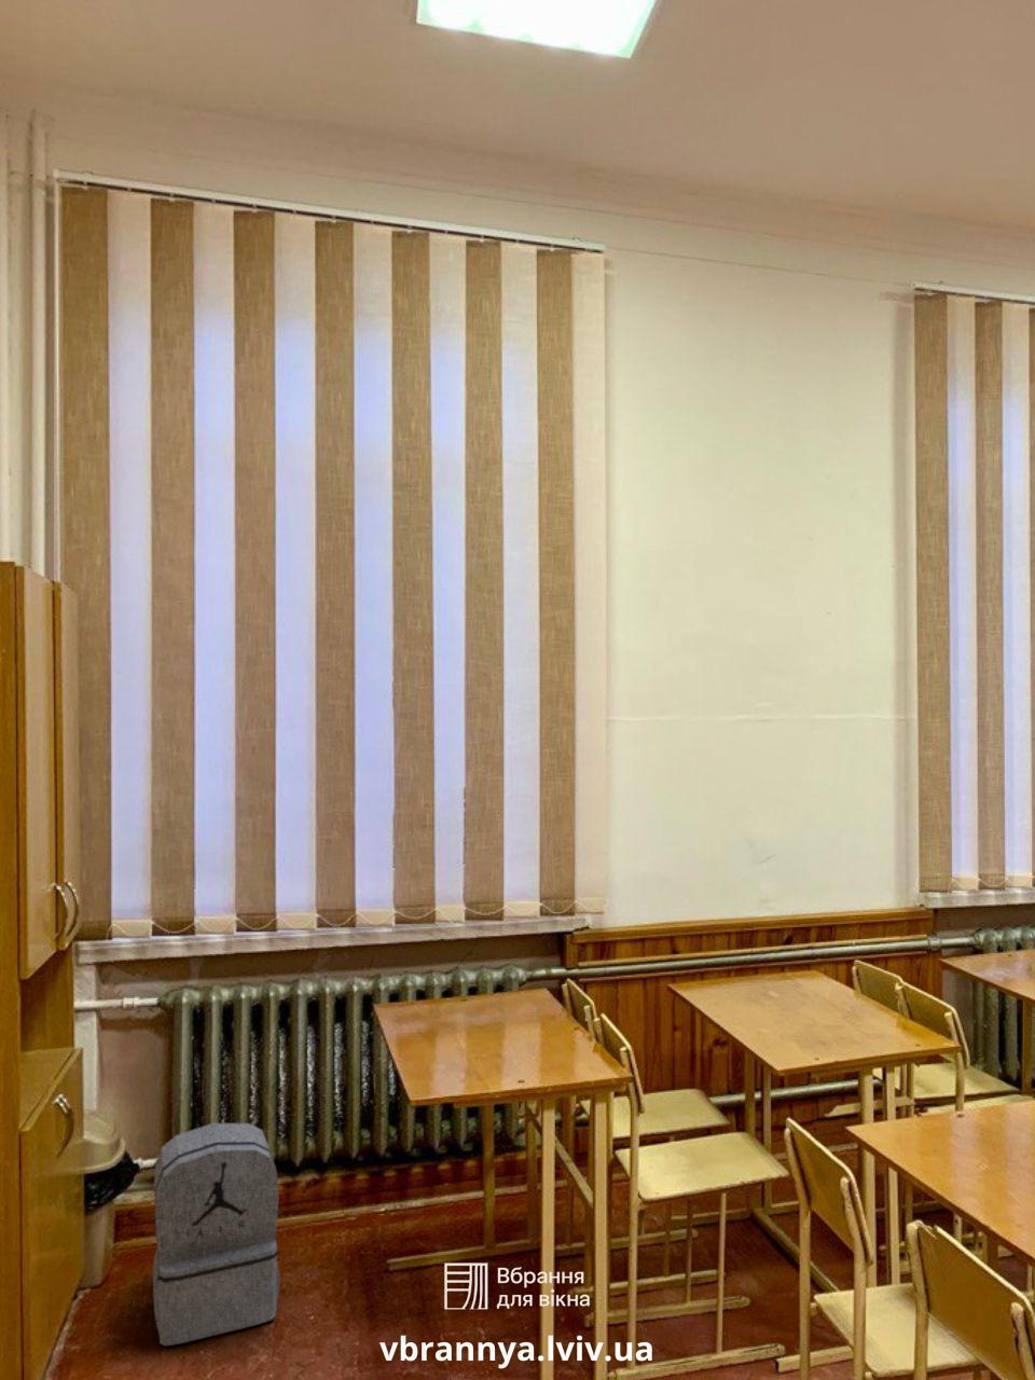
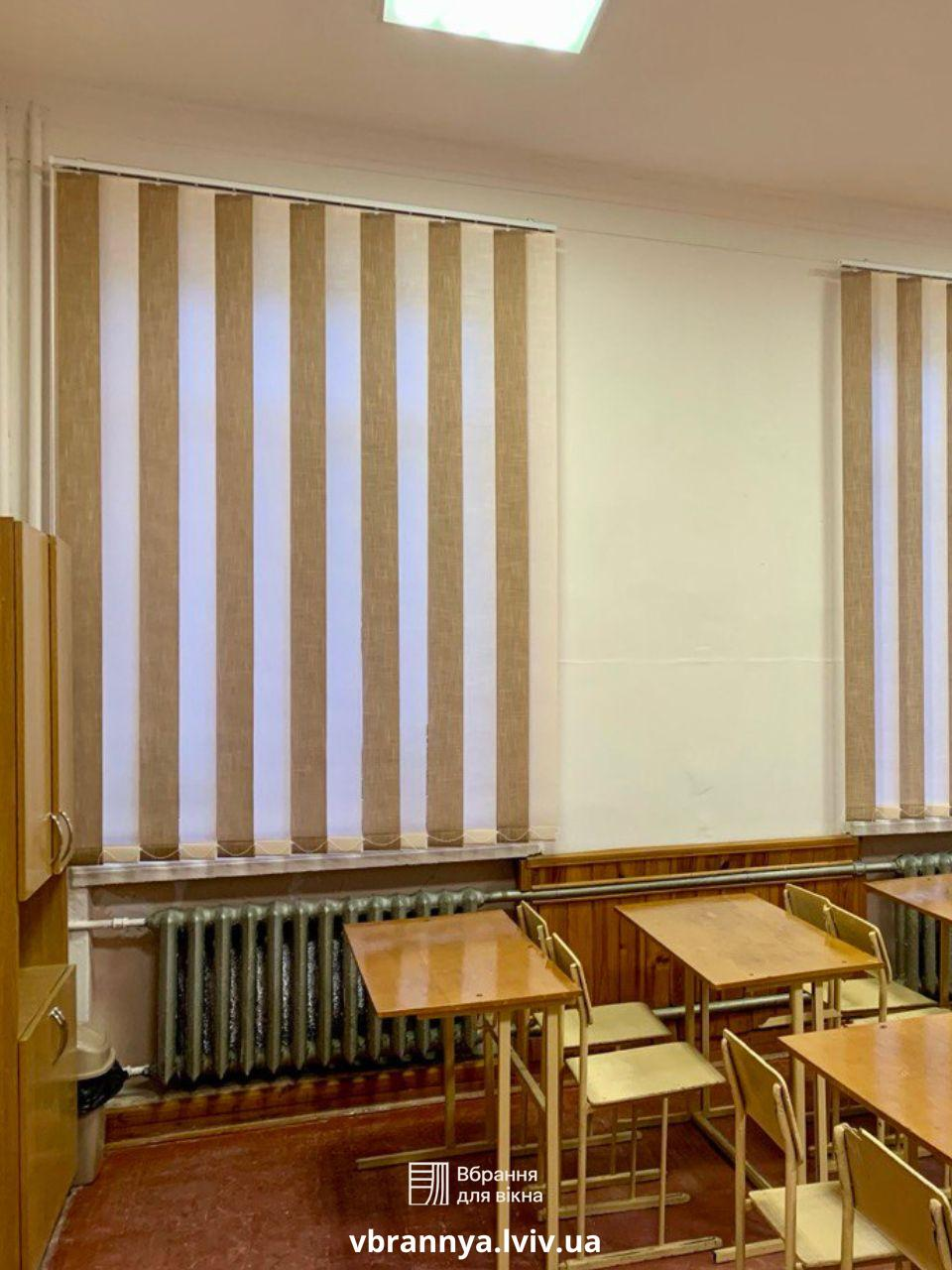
- backpack [152,1122,282,1346]
